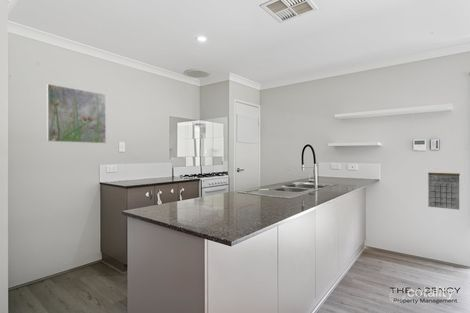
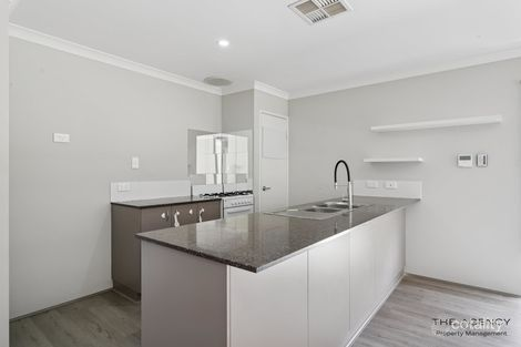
- calendar [427,165,461,211]
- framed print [46,83,107,144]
